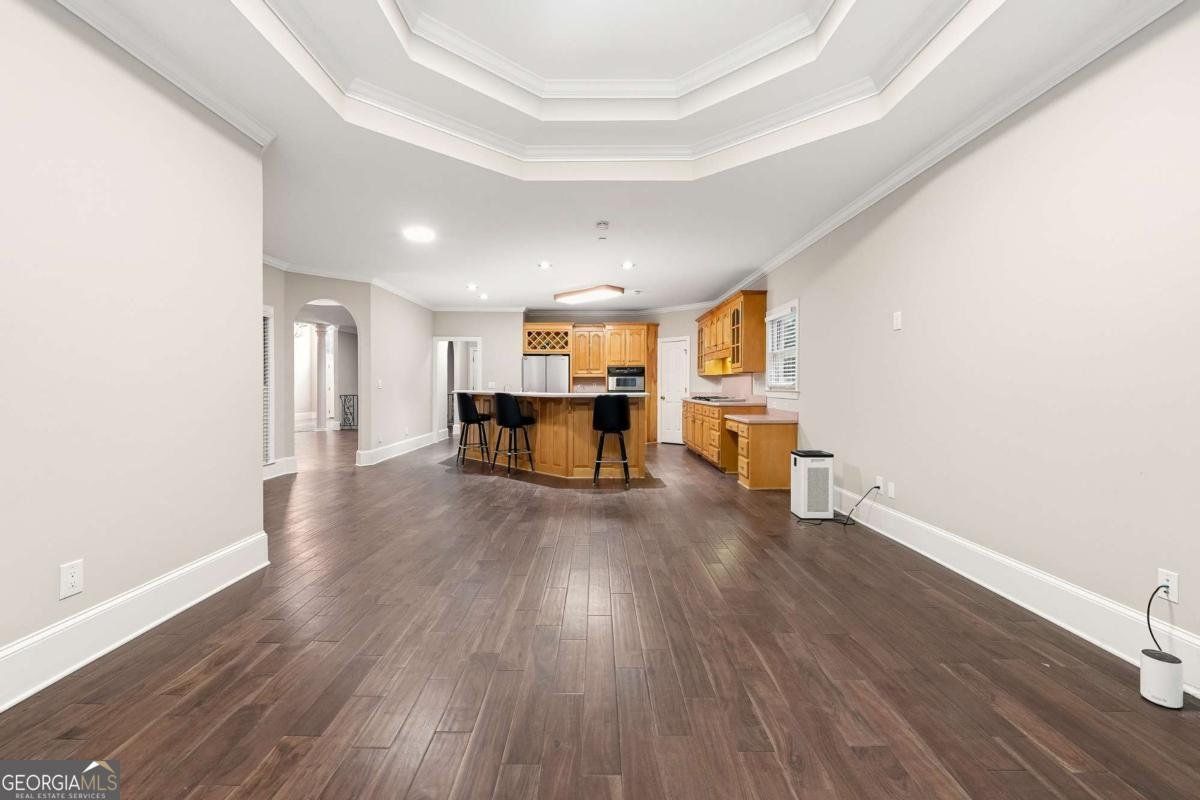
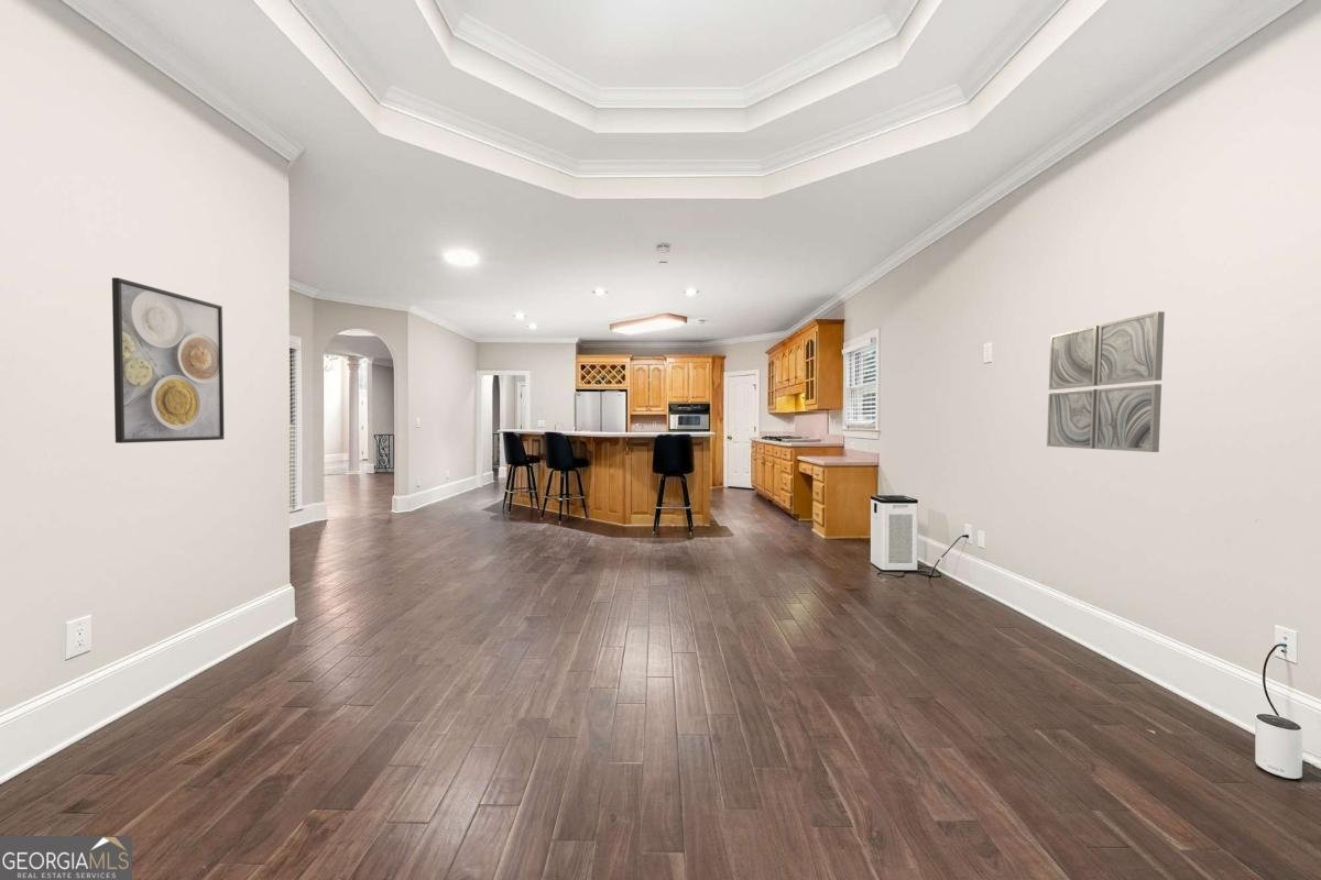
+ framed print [111,277,226,444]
+ wall art [1046,310,1166,453]
